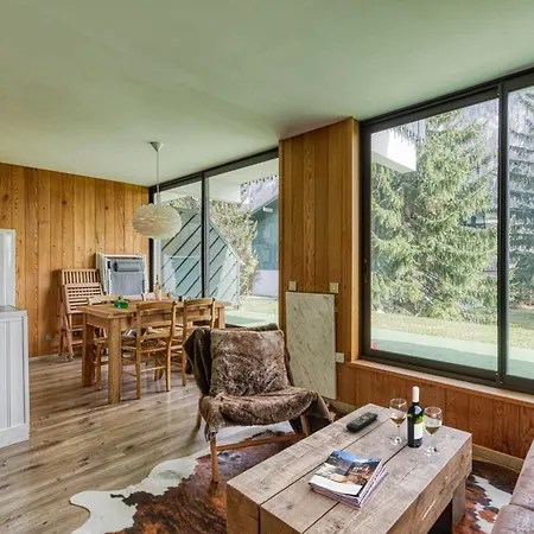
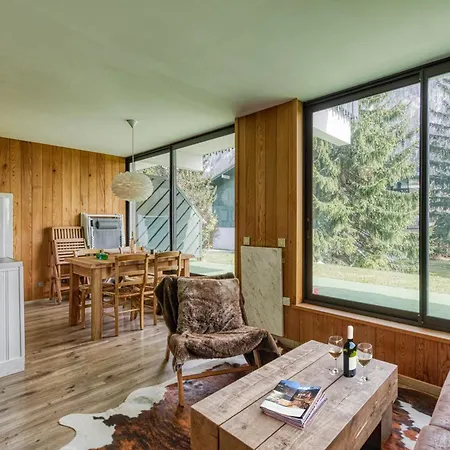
- remote control [345,411,379,433]
